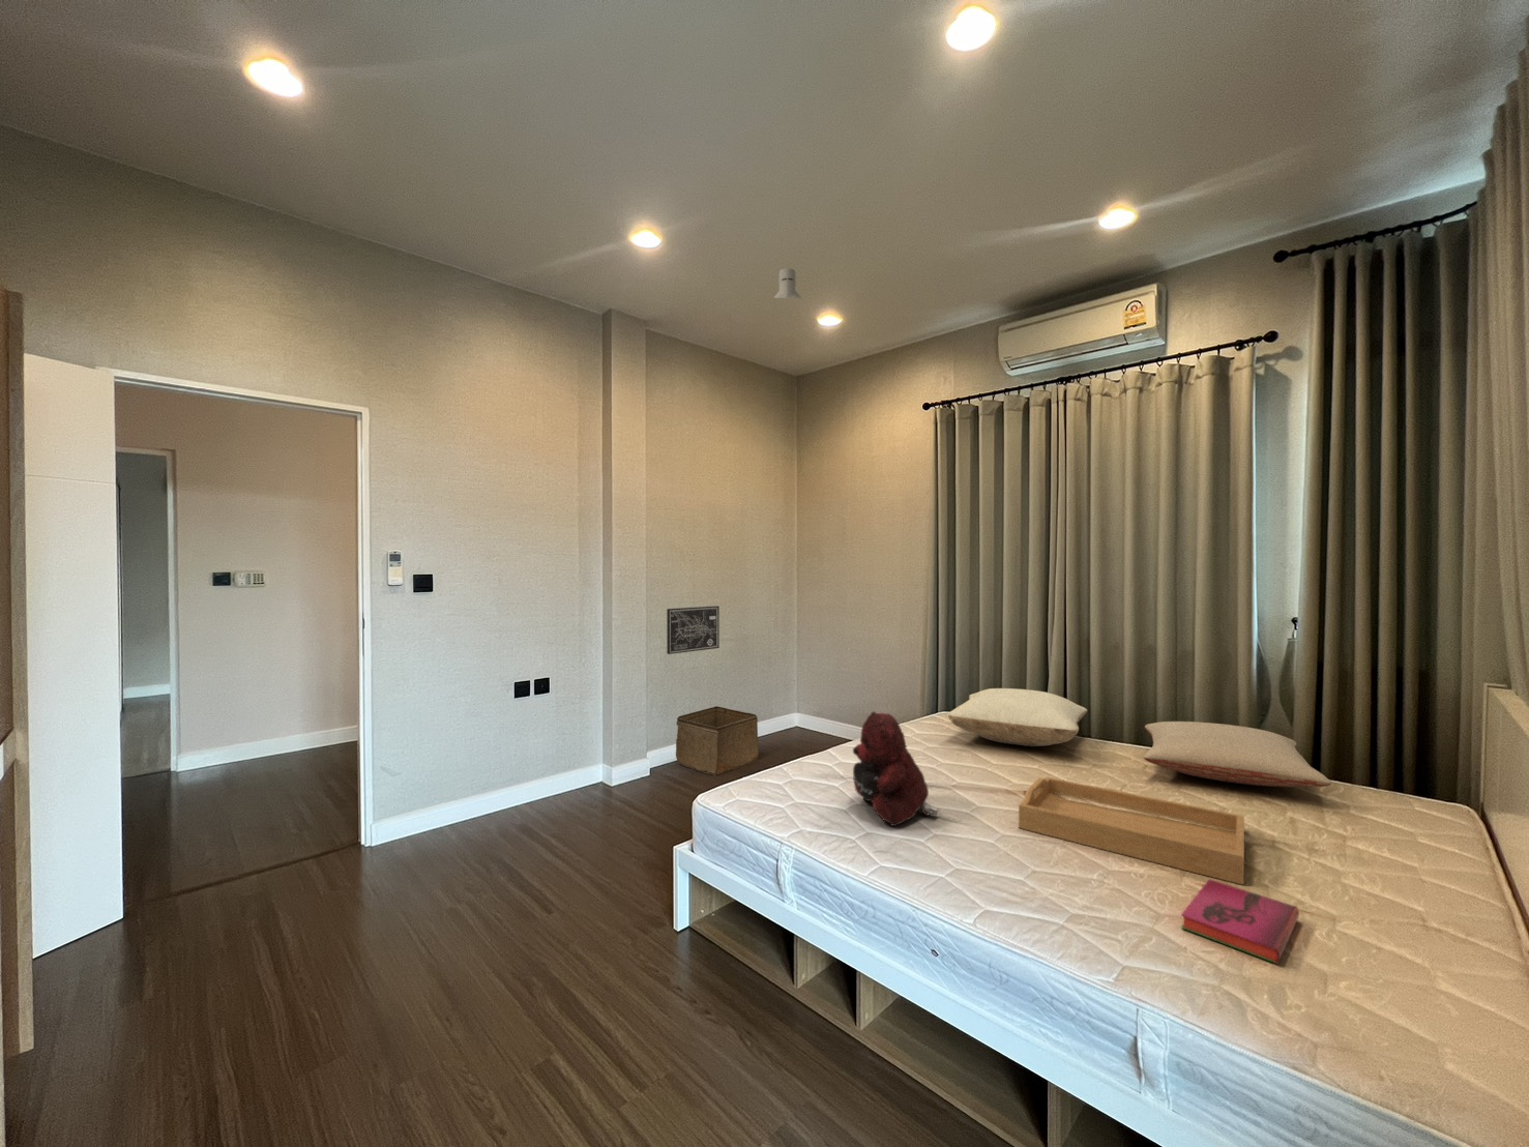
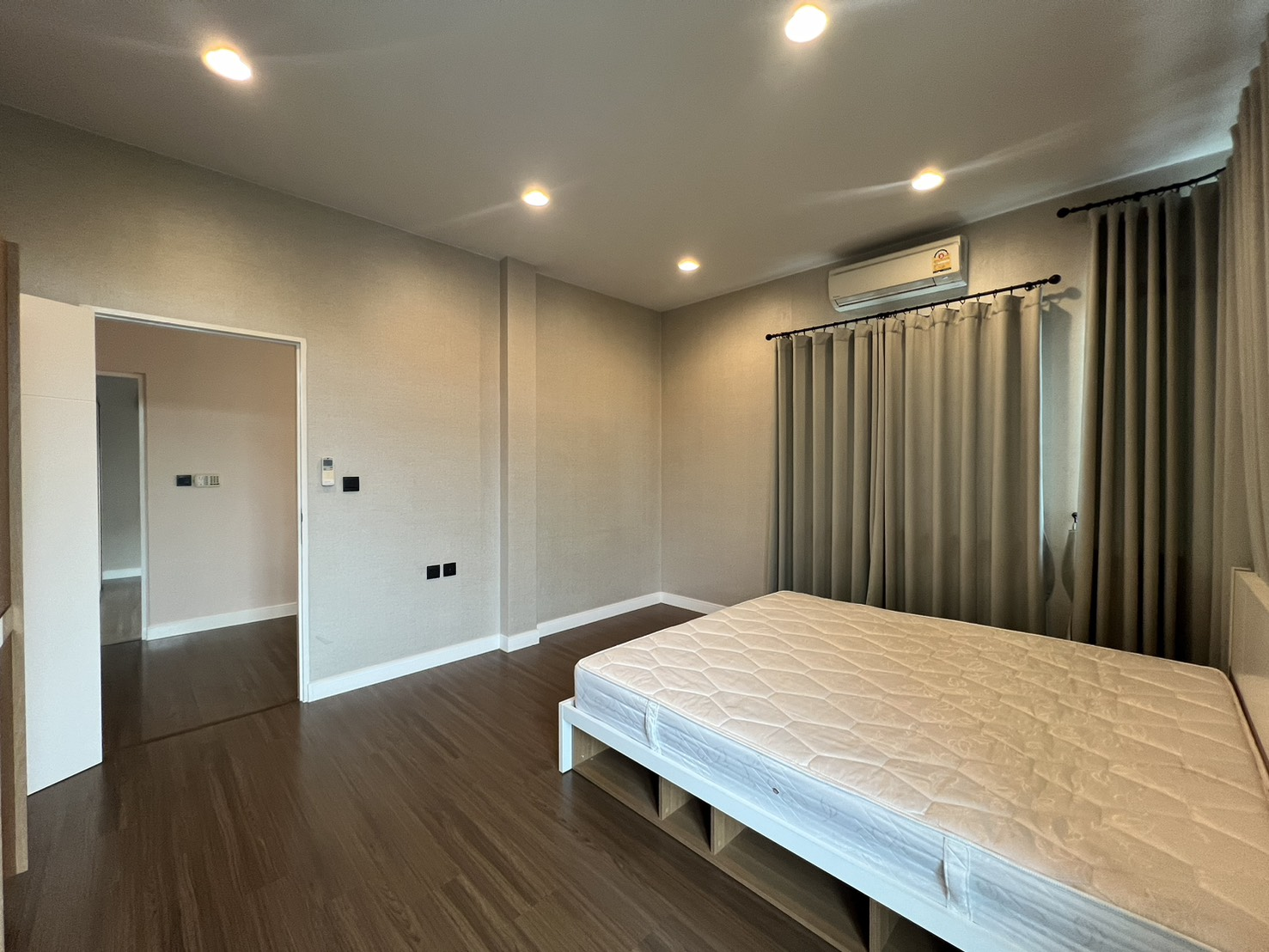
- pillow [946,688,1088,747]
- serving tray [1018,776,1246,886]
- teddy bear [852,710,940,828]
- wall art [665,605,721,655]
- storage bin [675,705,760,776]
- hardback book [1180,878,1300,965]
- knight helmet [772,267,802,299]
- pillow [1143,720,1333,788]
